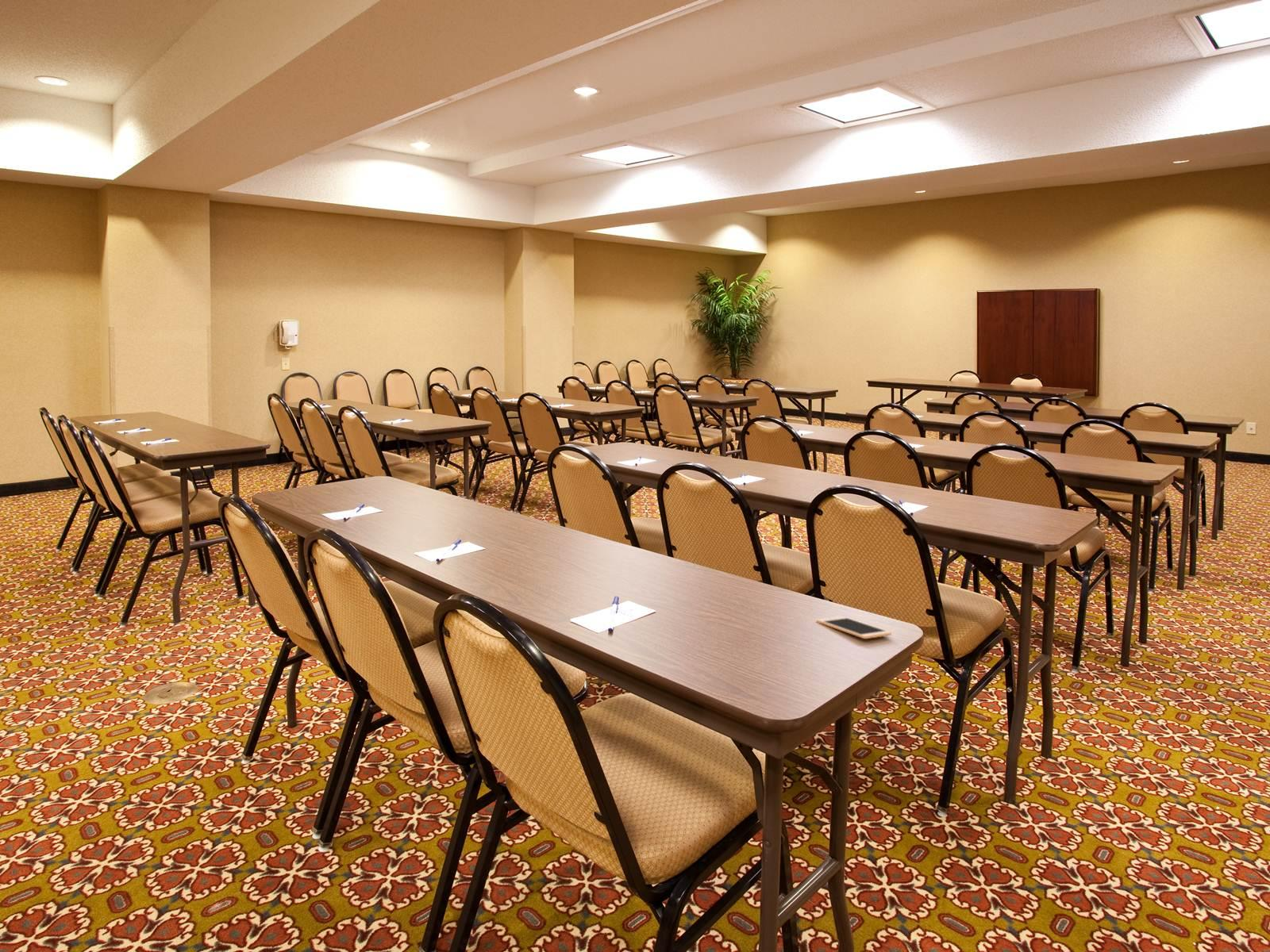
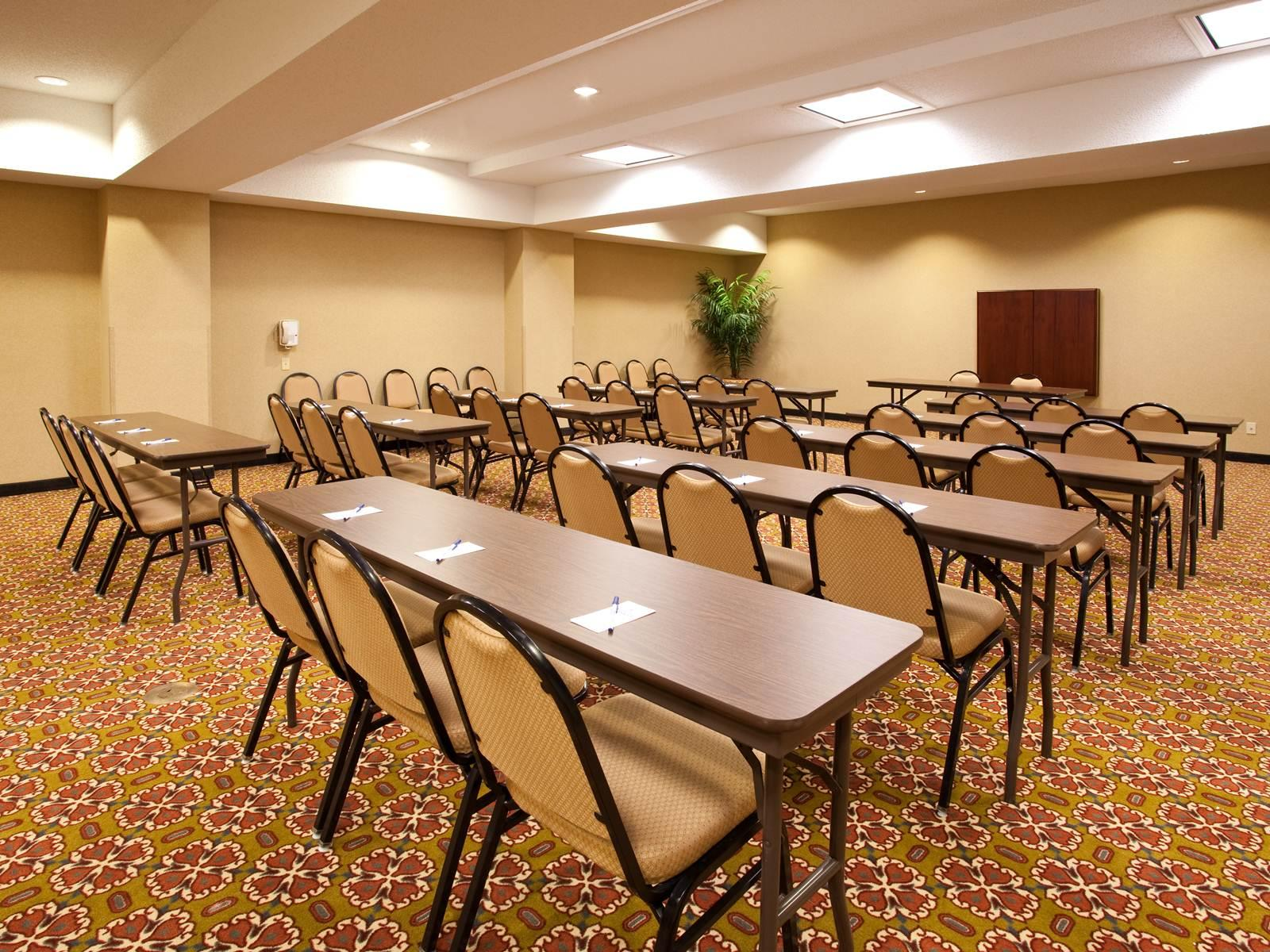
- cell phone [816,616,892,639]
